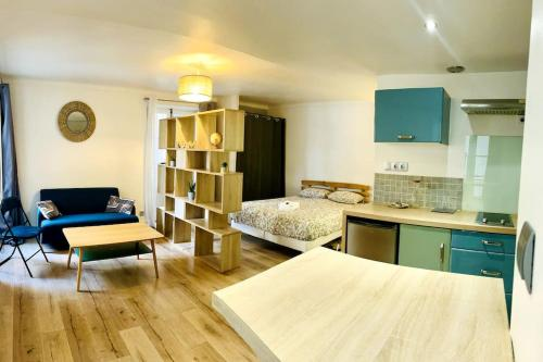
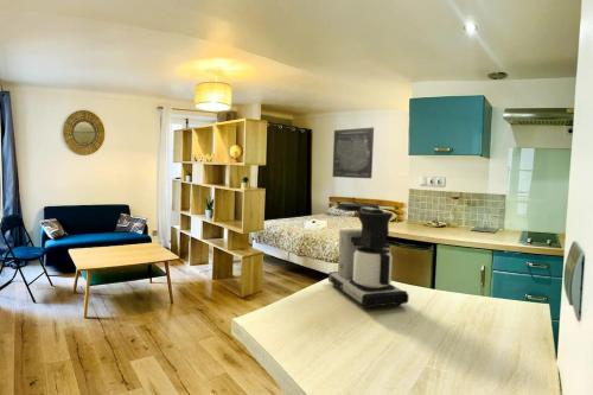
+ coffee maker [327,202,410,310]
+ wall art [331,126,375,179]
